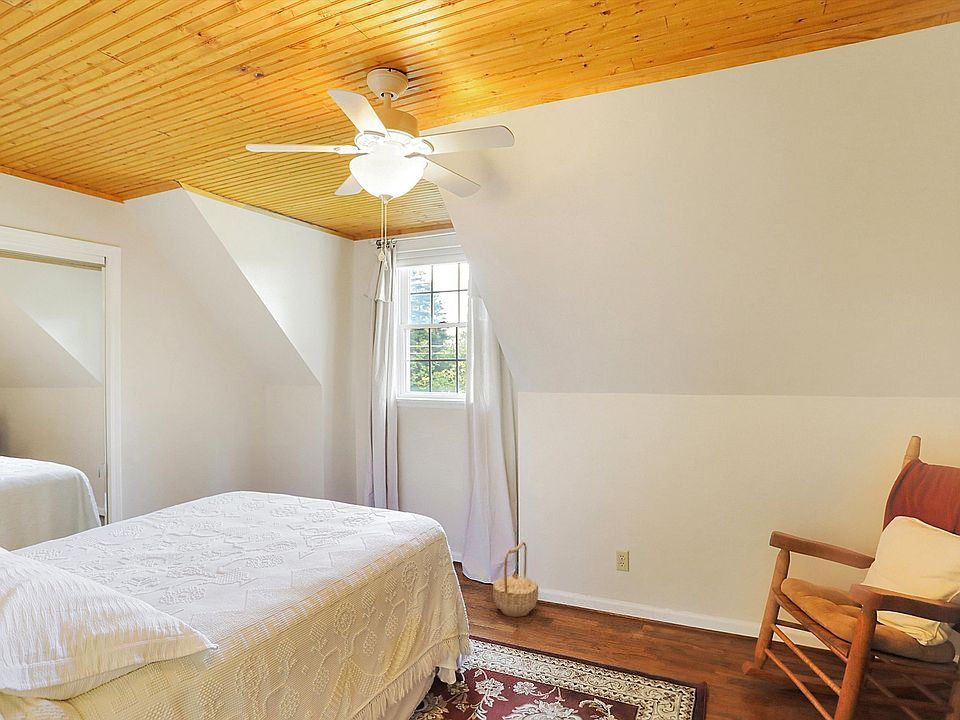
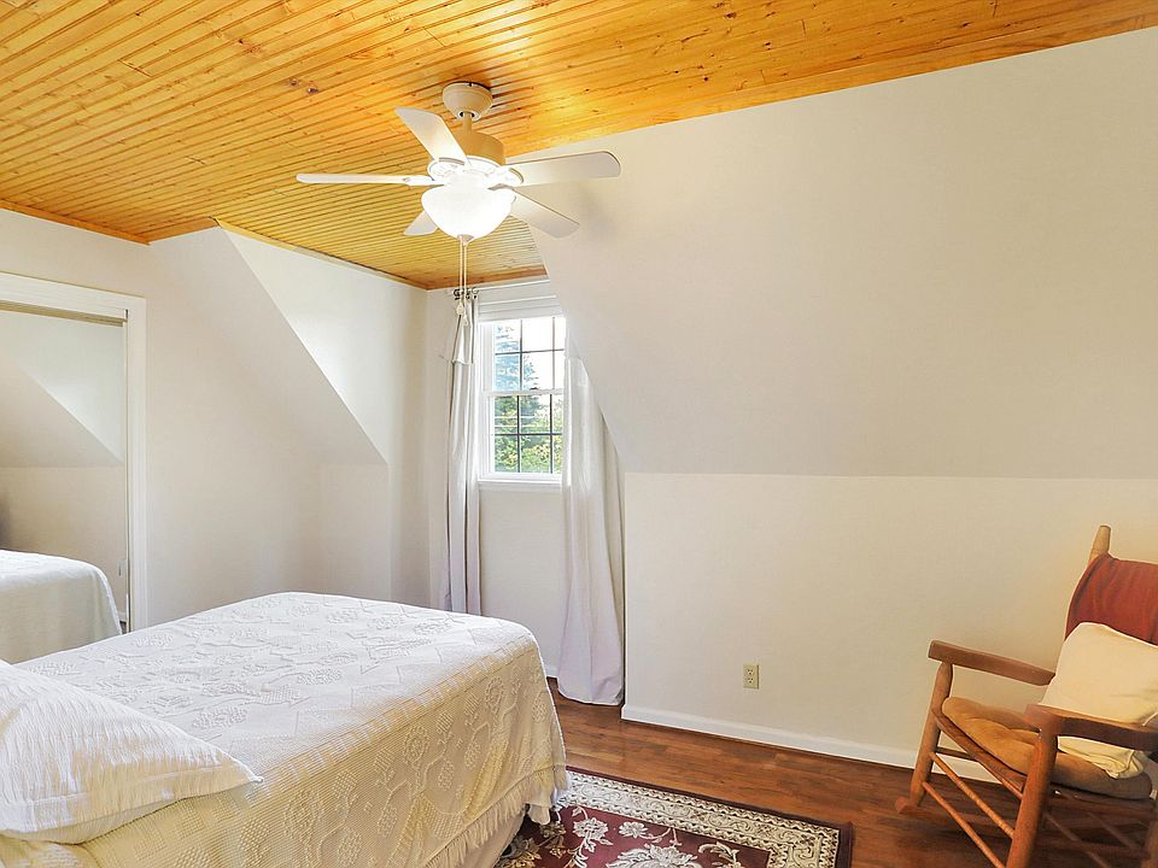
- basket [492,541,539,618]
